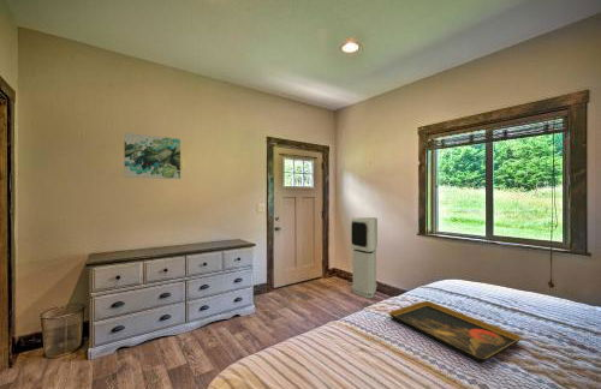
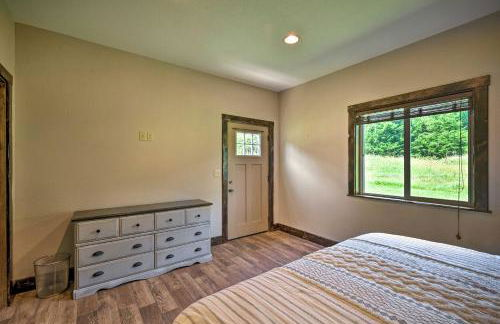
- air purifier [350,216,379,299]
- decorative tray [388,300,523,364]
- wall art [124,132,182,180]
